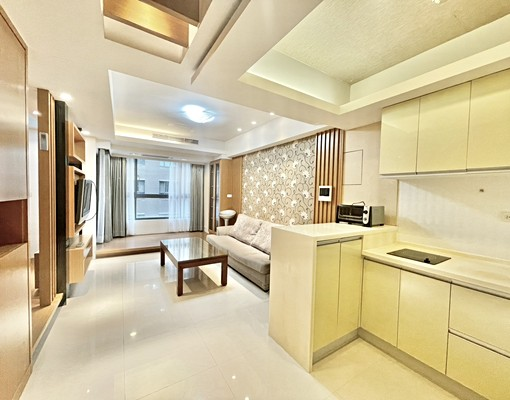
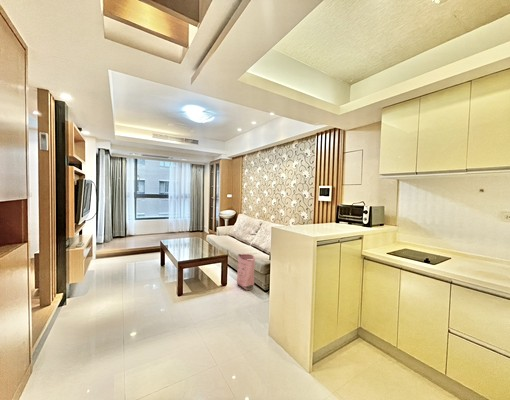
+ bag [236,253,256,292]
